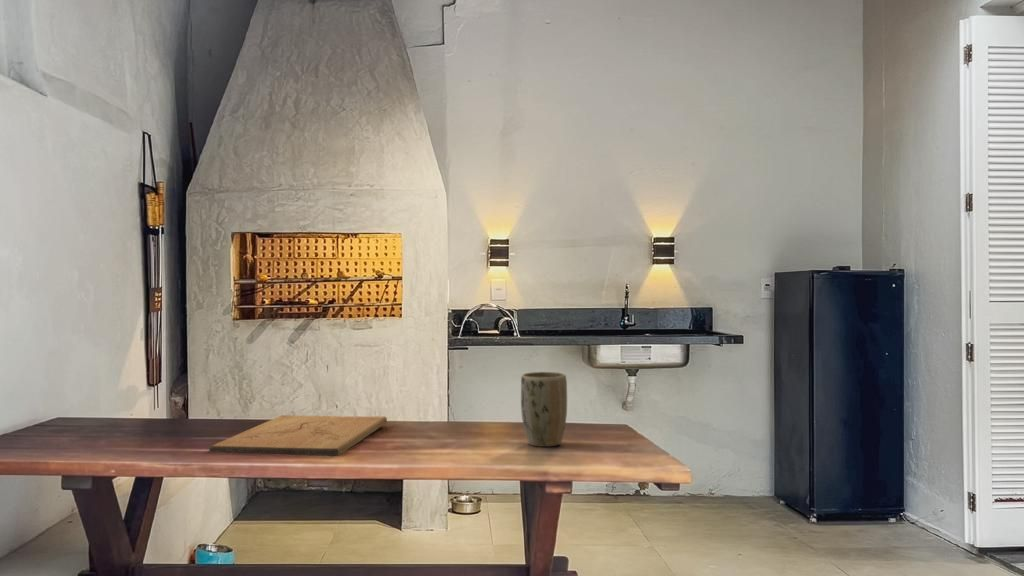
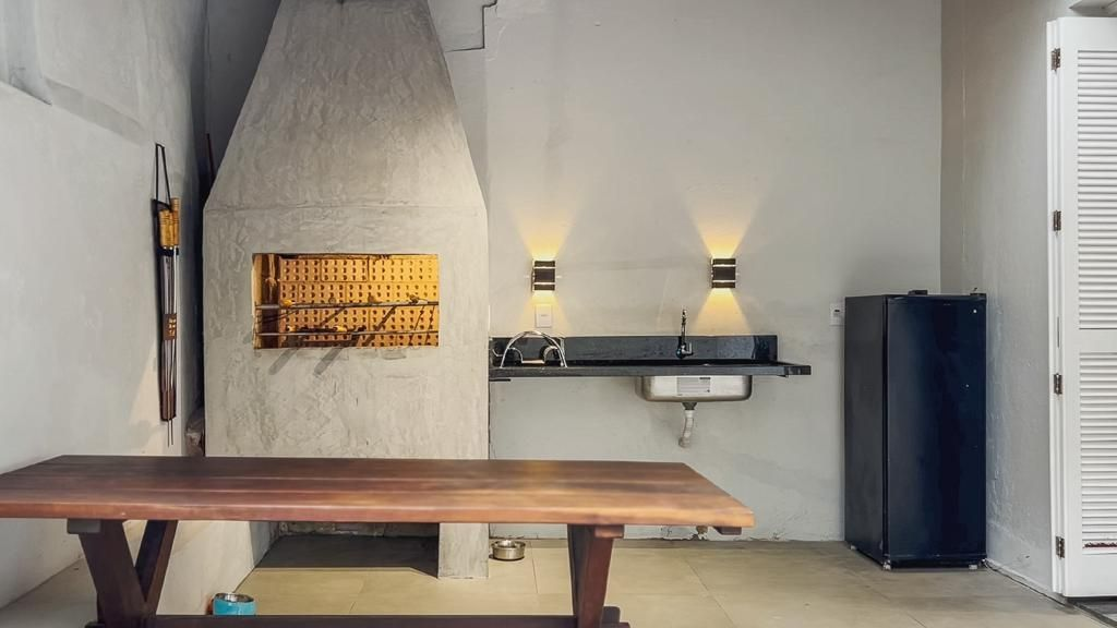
- cutting board [208,414,388,457]
- plant pot [520,371,568,448]
